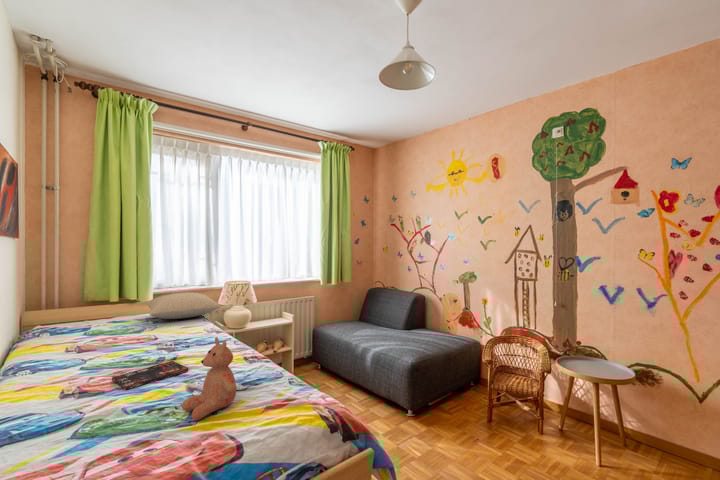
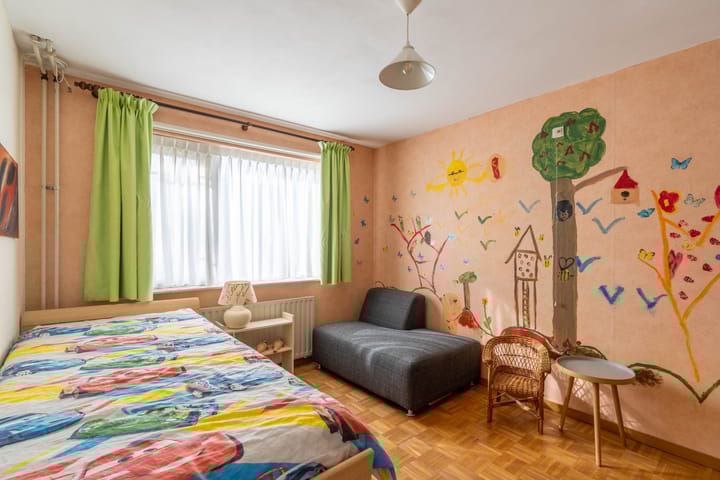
- pillow [144,291,222,320]
- stuffed animal [181,336,237,421]
- book [111,360,189,391]
